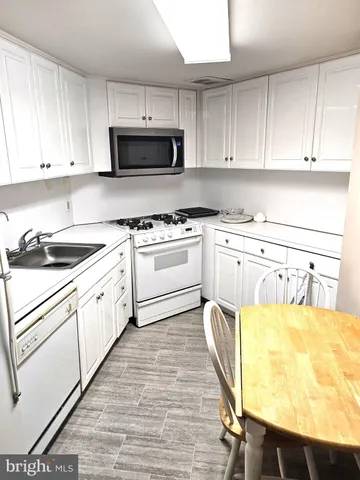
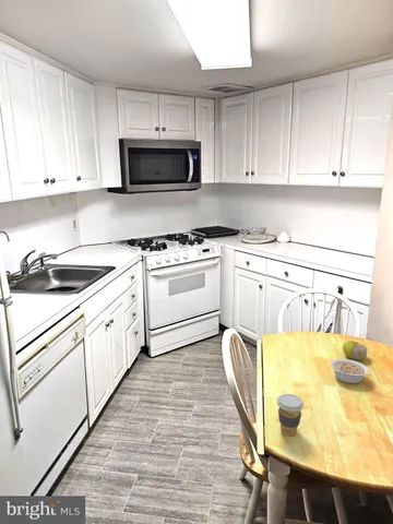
+ coffee cup [276,393,305,437]
+ fruit [342,340,368,361]
+ legume [330,358,373,384]
